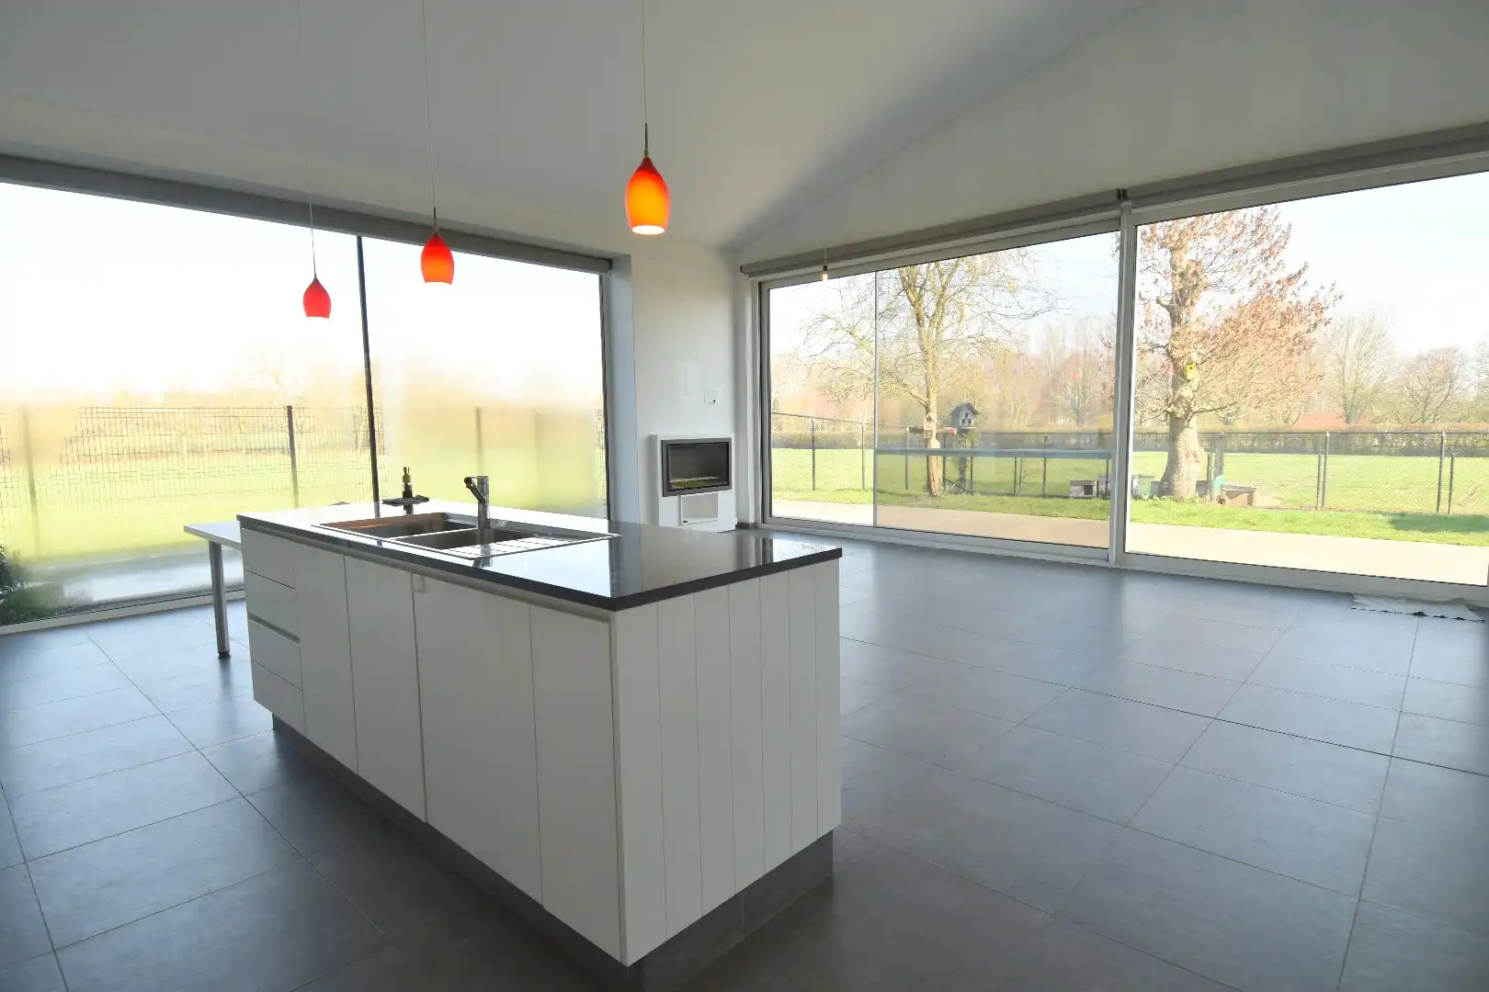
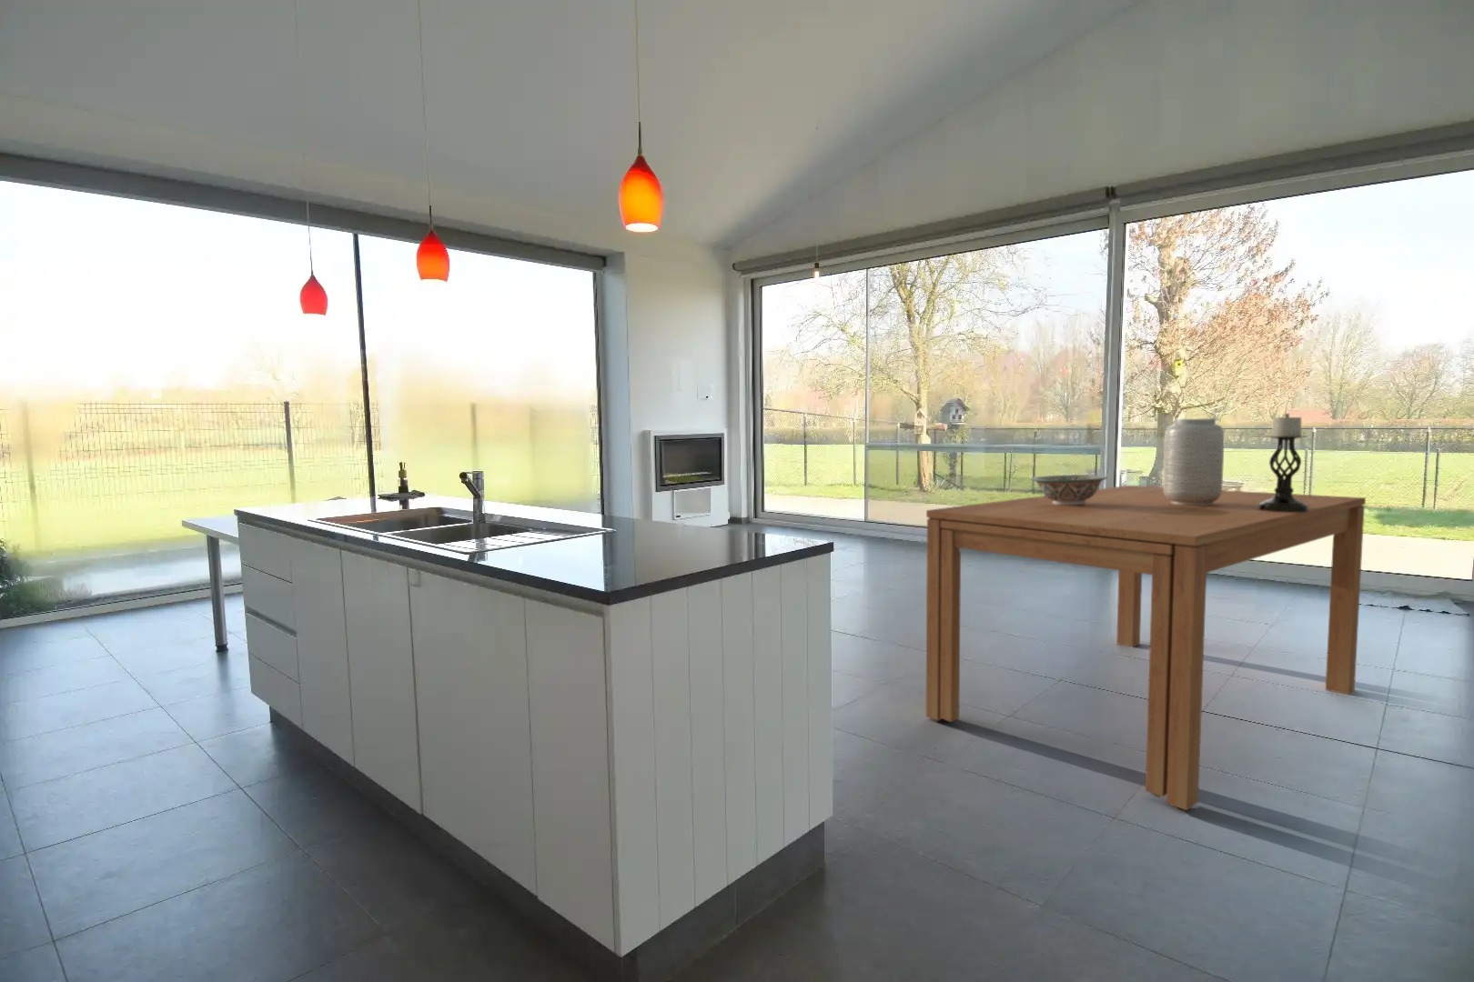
+ candle holder [1258,413,1308,513]
+ dining table [926,484,1367,811]
+ decorative bowl [1031,473,1108,505]
+ vase [1163,418,1225,505]
